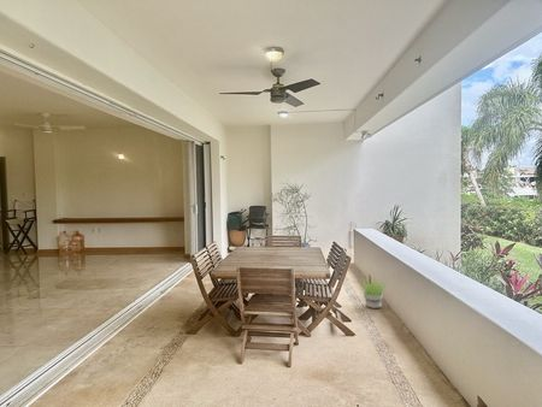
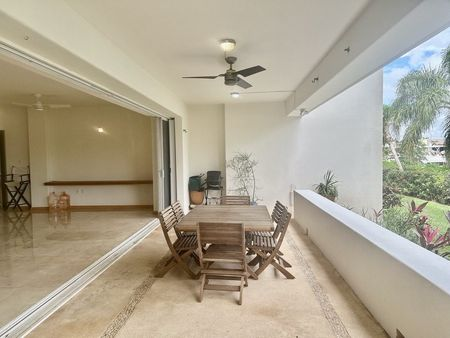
- potted plant [359,276,387,309]
